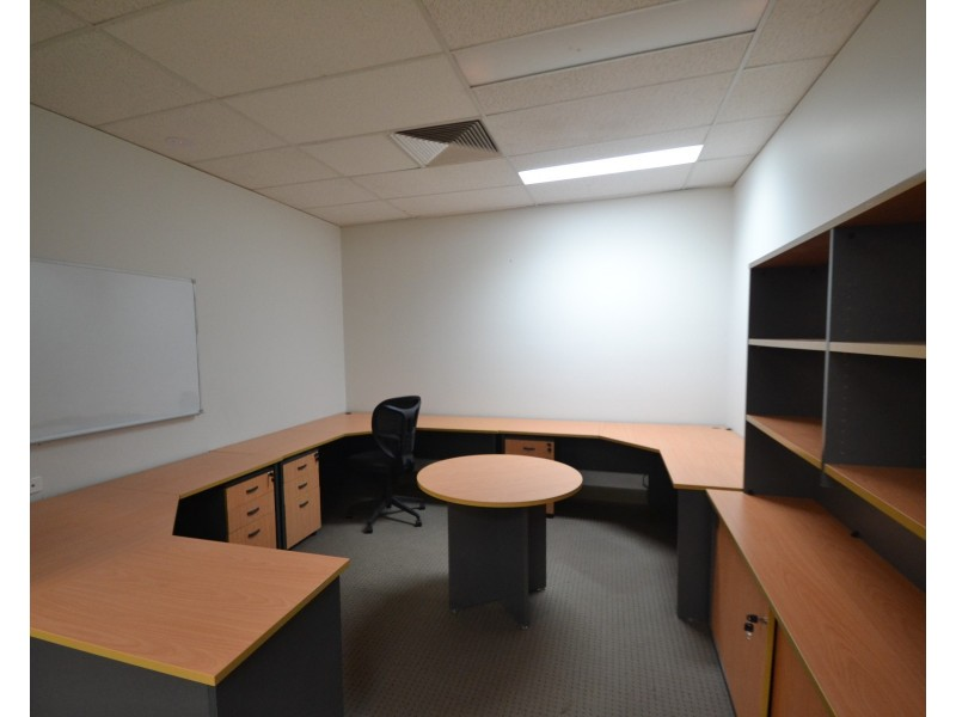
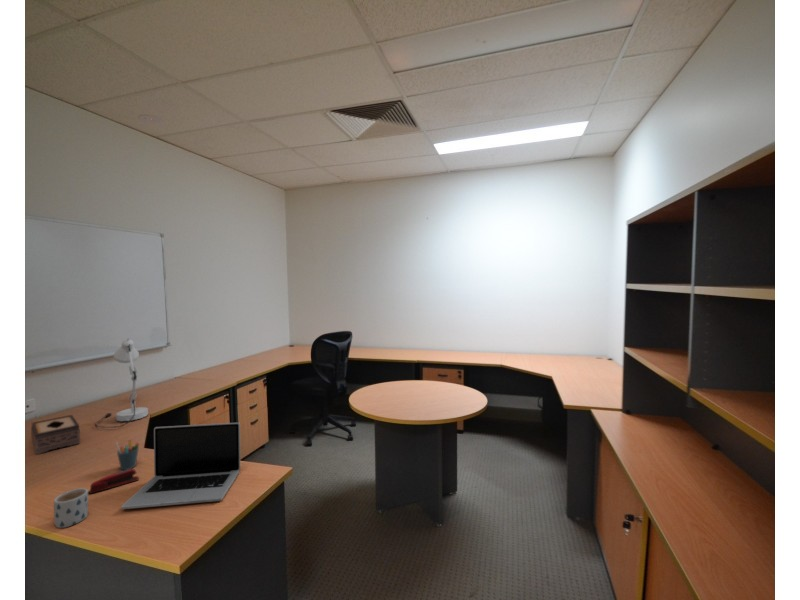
+ stapler [88,468,140,494]
+ pen holder [115,439,140,471]
+ tissue box [30,414,81,455]
+ desk lamp [94,338,149,429]
+ laptop [121,422,241,510]
+ mug [53,487,89,529]
